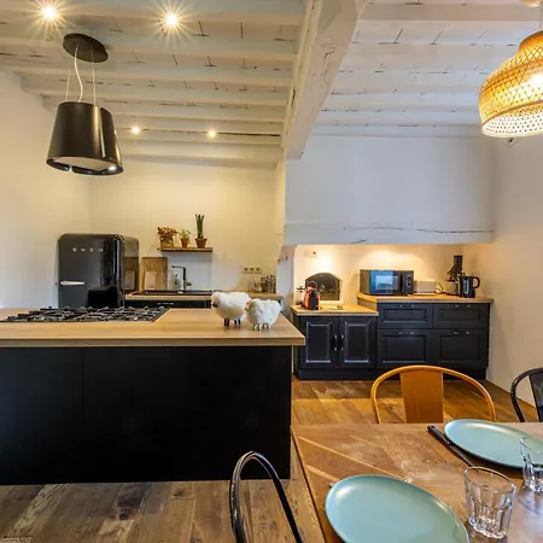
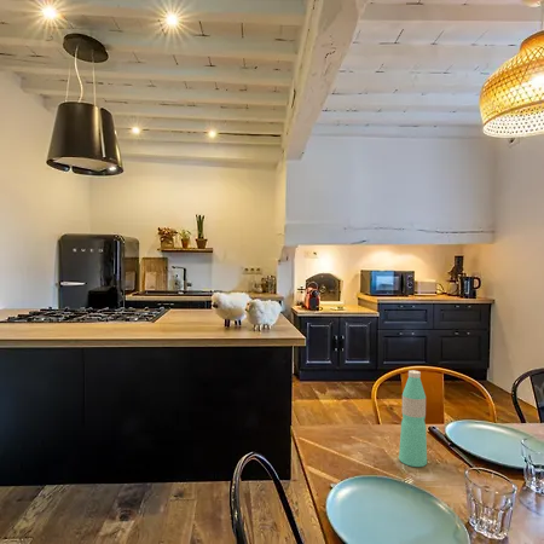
+ water bottle [398,369,428,468]
